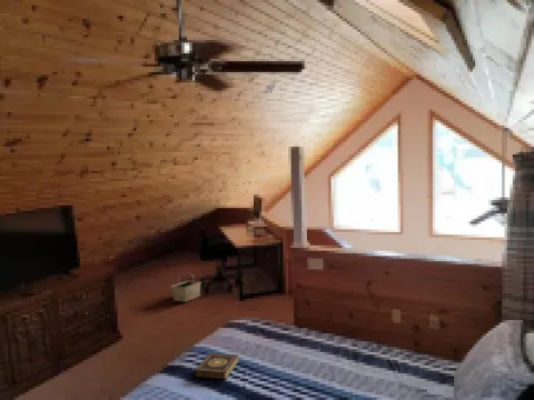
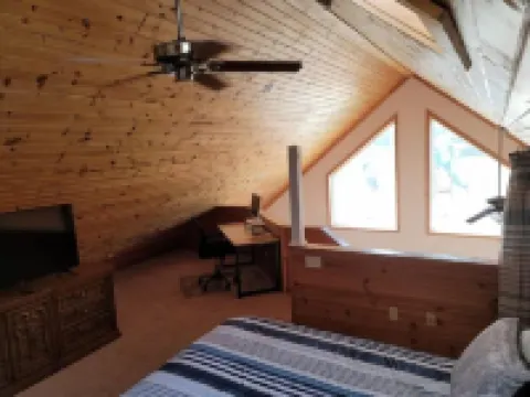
- book [194,352,239,381]
- basket [169,272,202,303]
